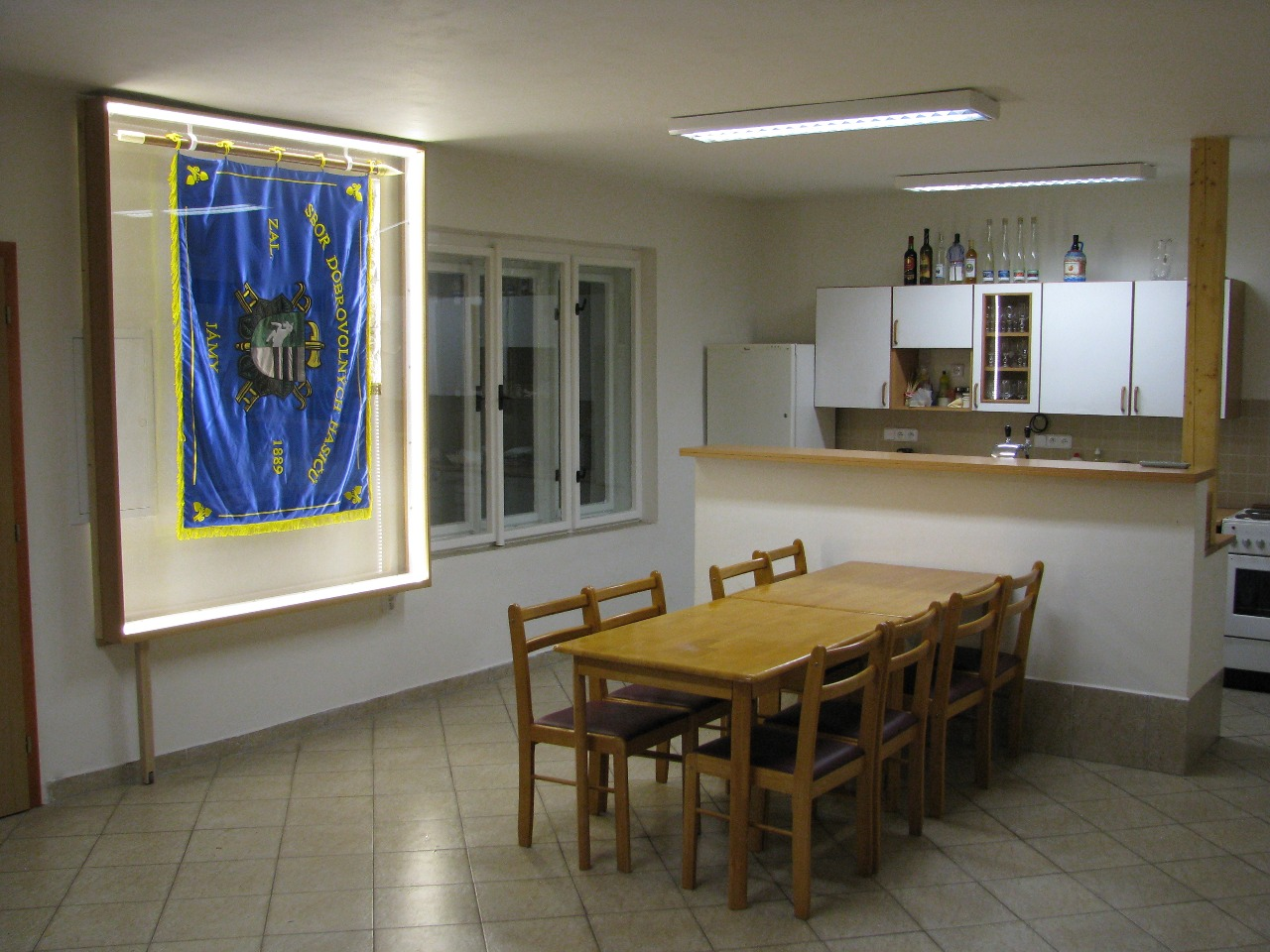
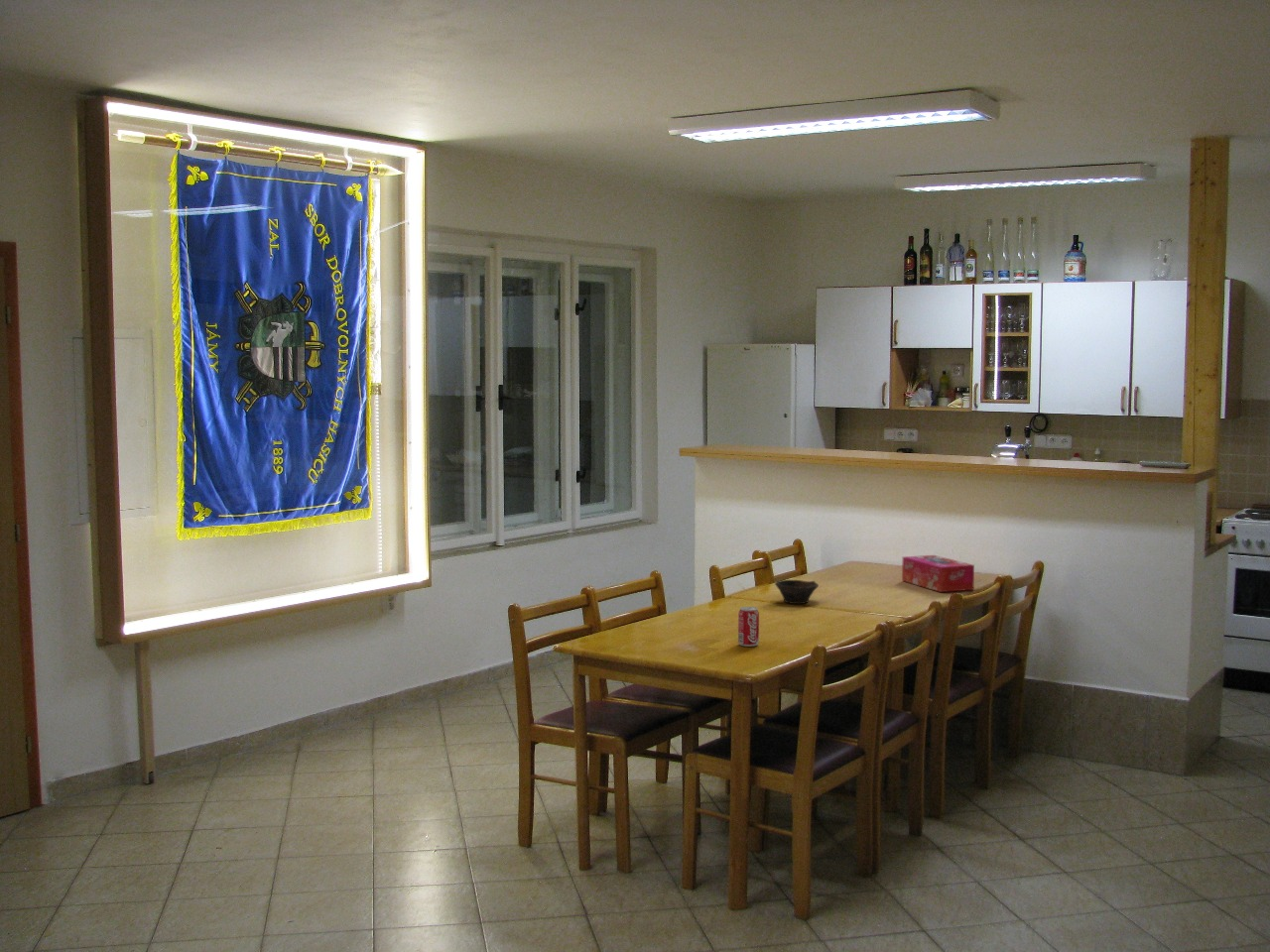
+ bowl [774,579,820,605]
+ beverage can [737,606,760,648]
+ tissue box [901,554,975,593]
